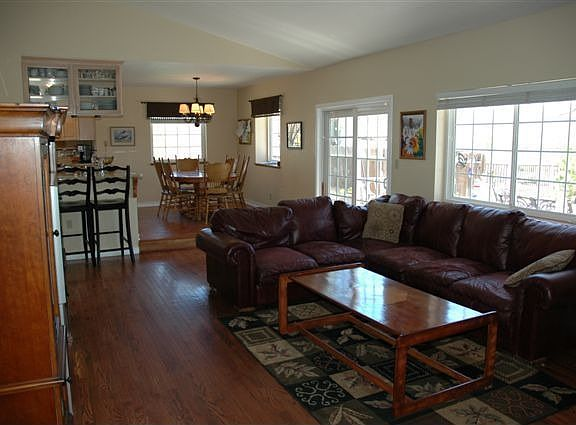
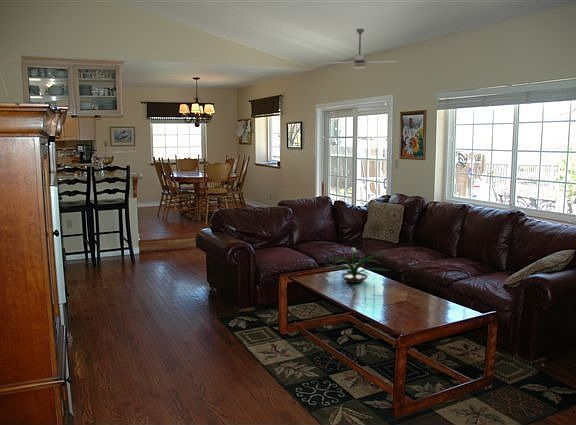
+ ceiling fan [321,28,398,70]
+ plant [323,247,392,284]
